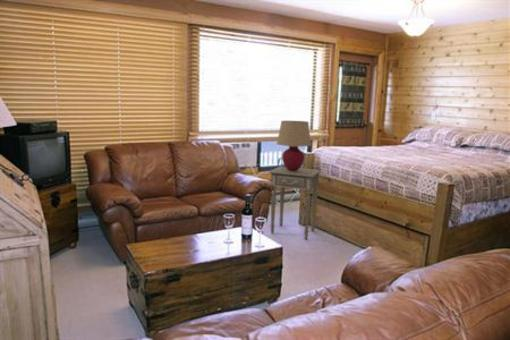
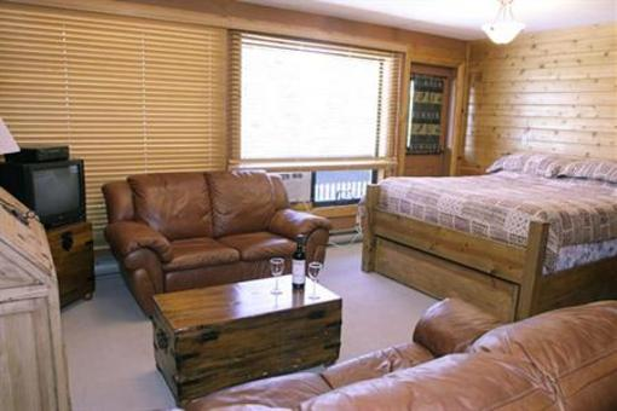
- table lamp [276,120,312,171]
- side table [268,165,322,240]
